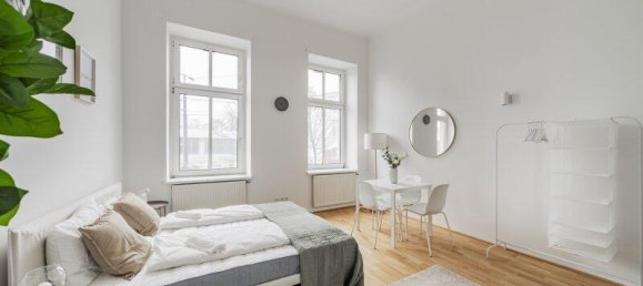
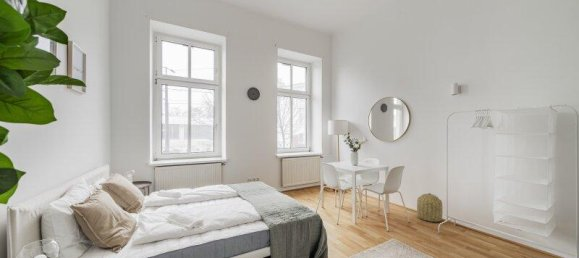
+ basket [416,192,444,223]
